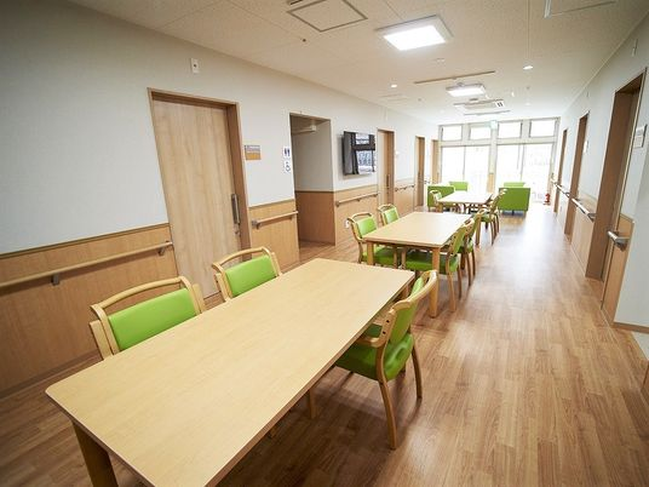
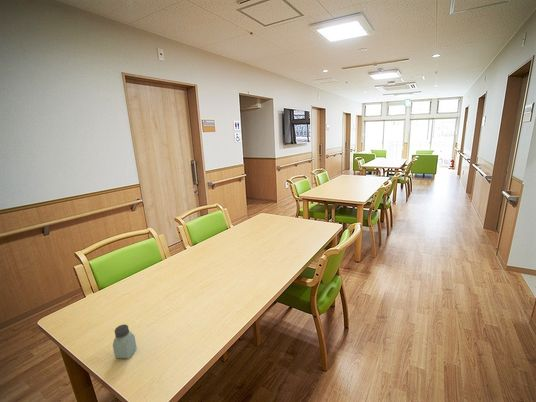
+ saltshaker [112,323,137,359]
